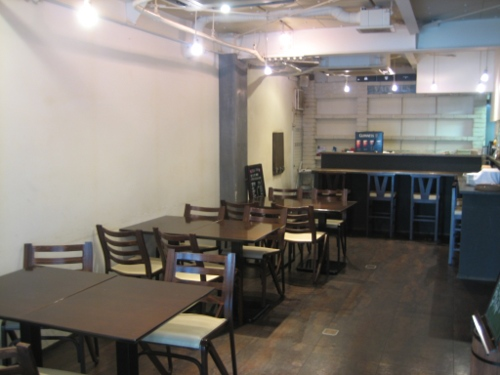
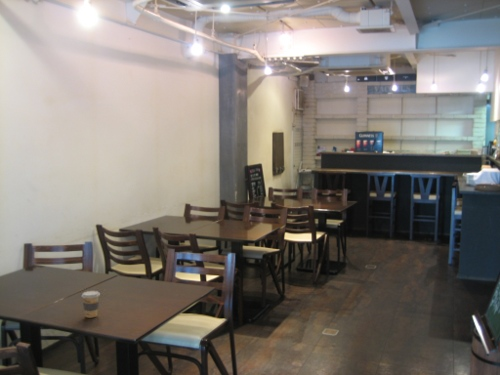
+ coffee cup [81,290,101,319]
